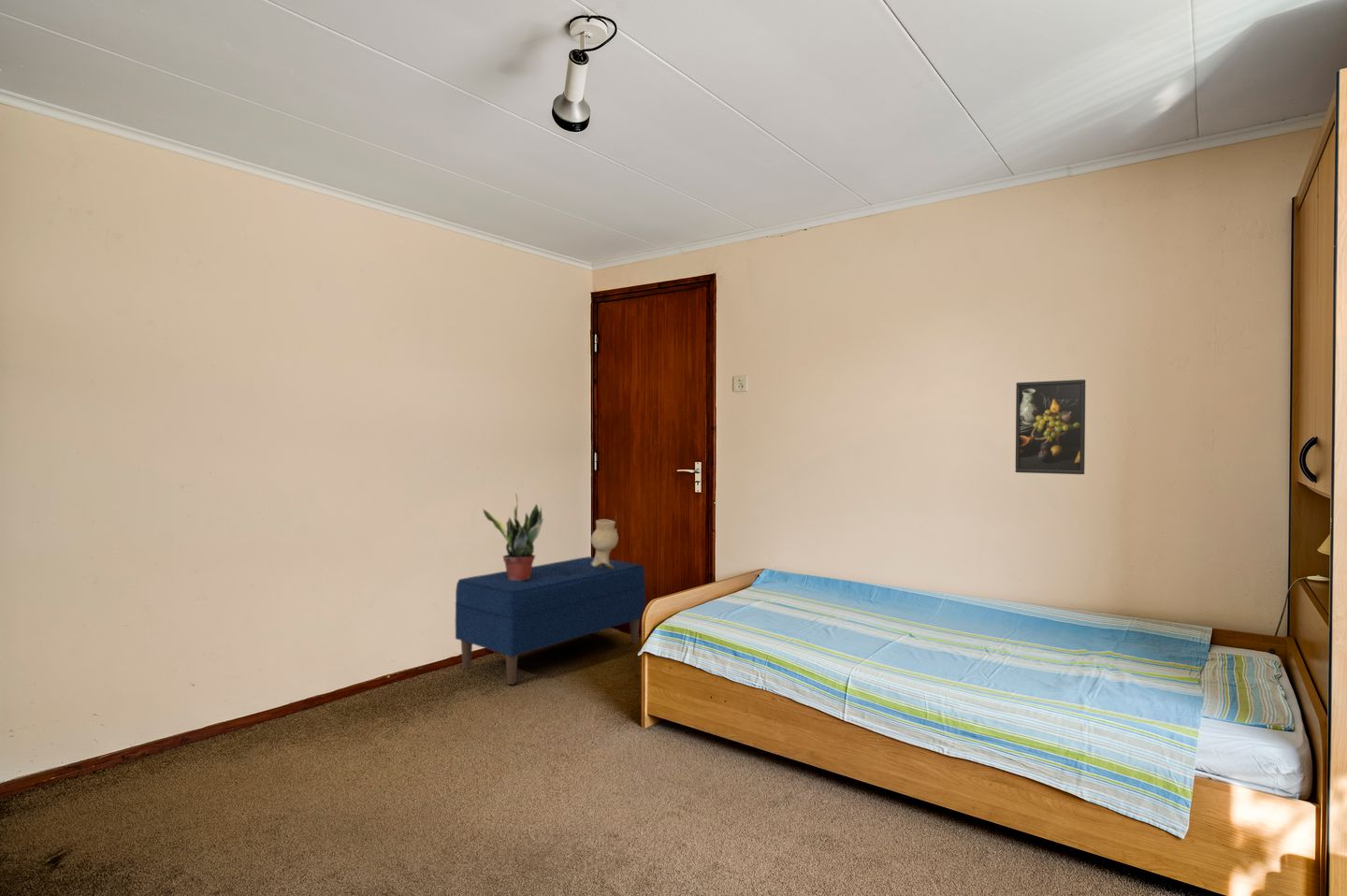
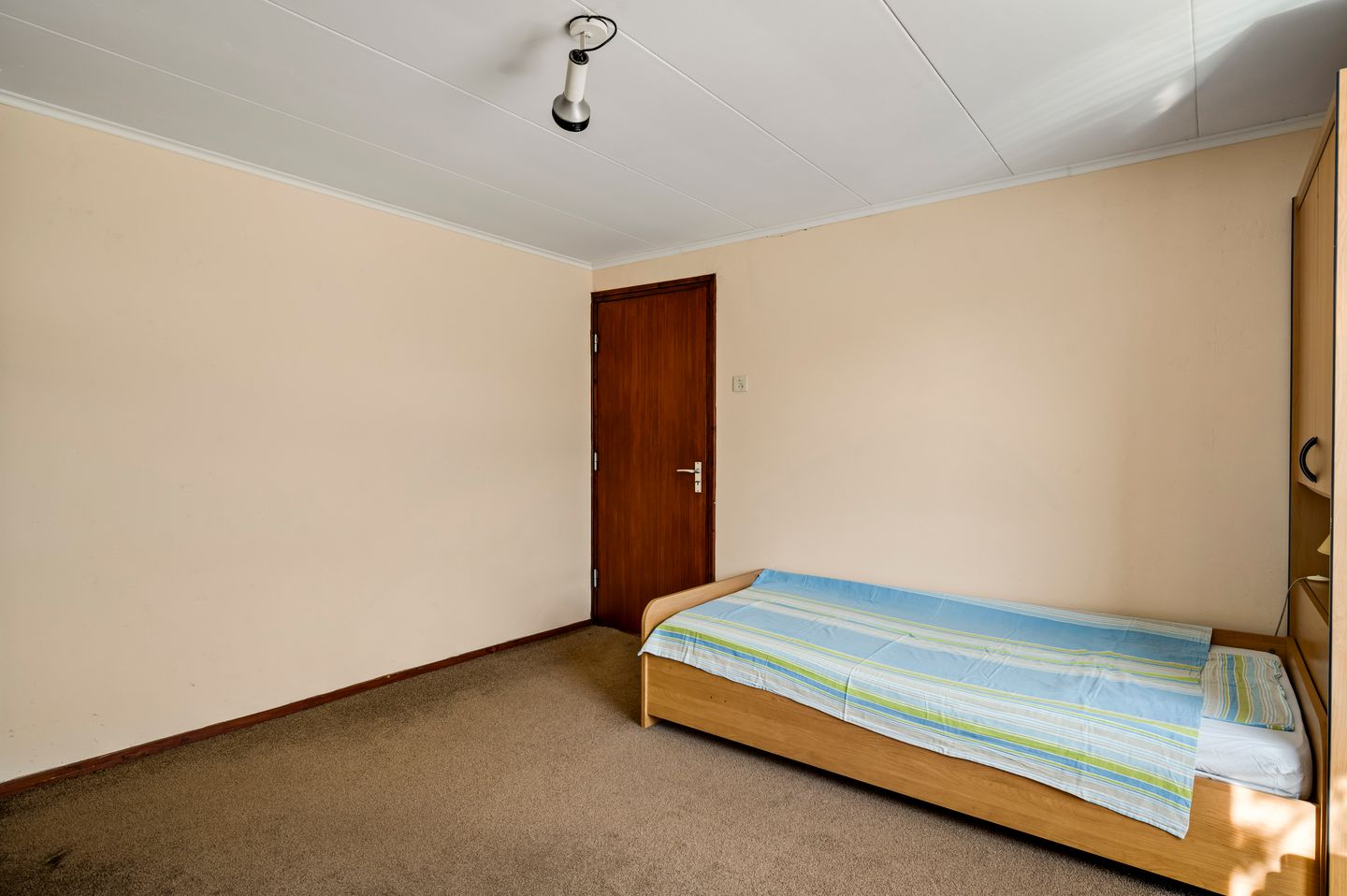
- bench [455,556,646,686]
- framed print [1015,379,1086,475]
- decorative vase [590,518,619,570]
- potted plant [482,494,544,581]
